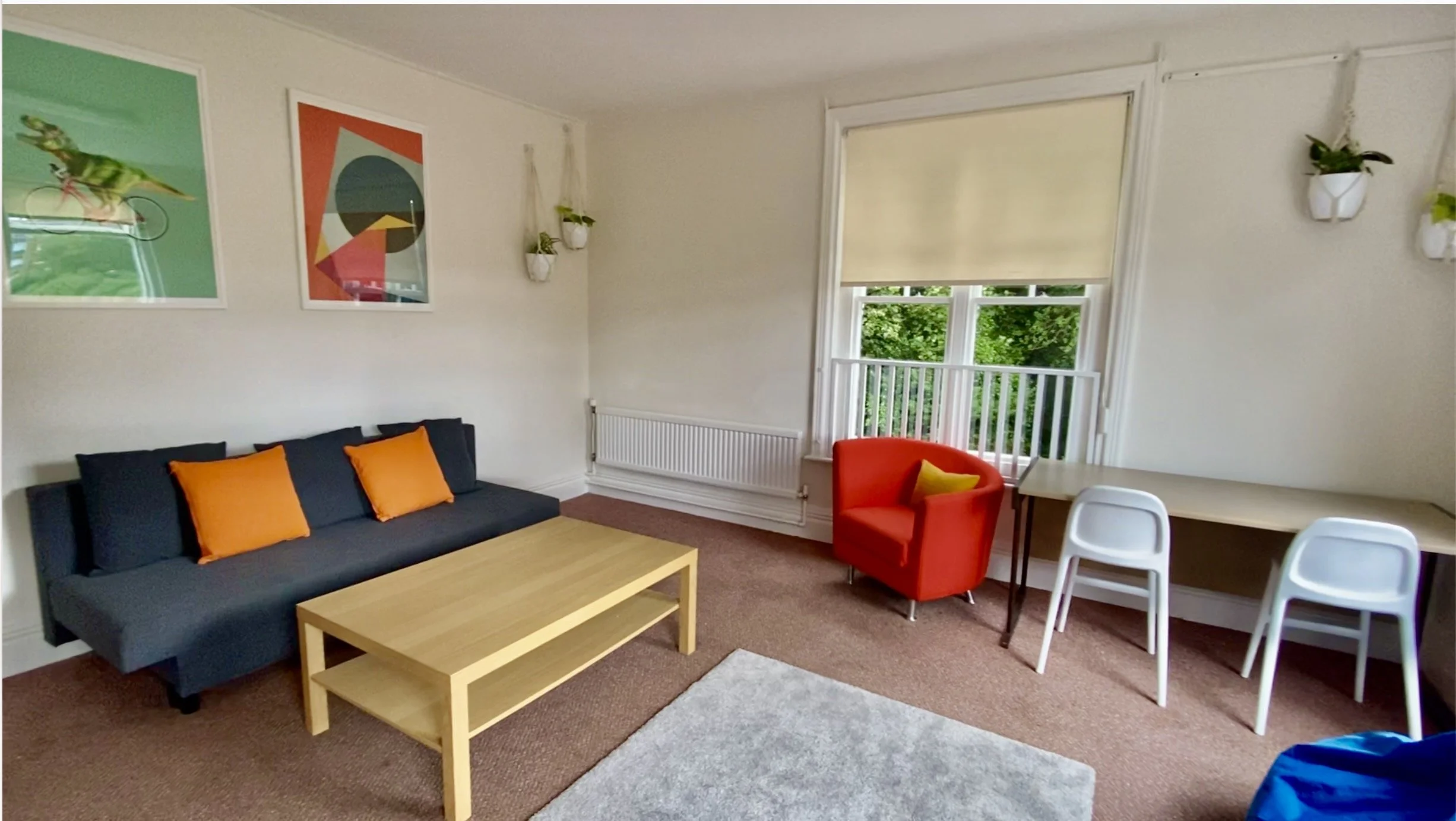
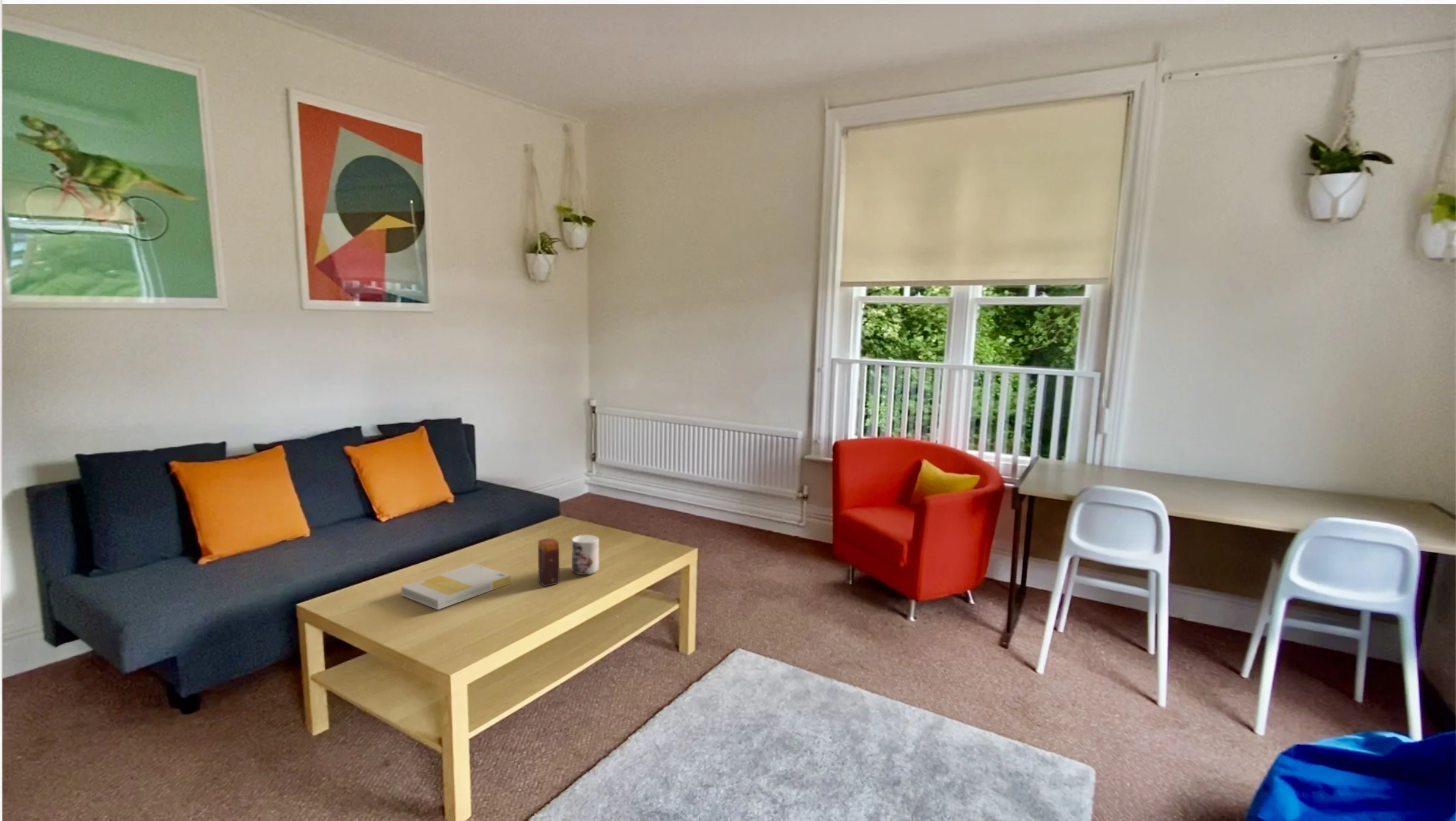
+ candle [537,538,560,587]
+ mug [571,534,599,575]
+ book [400,563,511,611]
